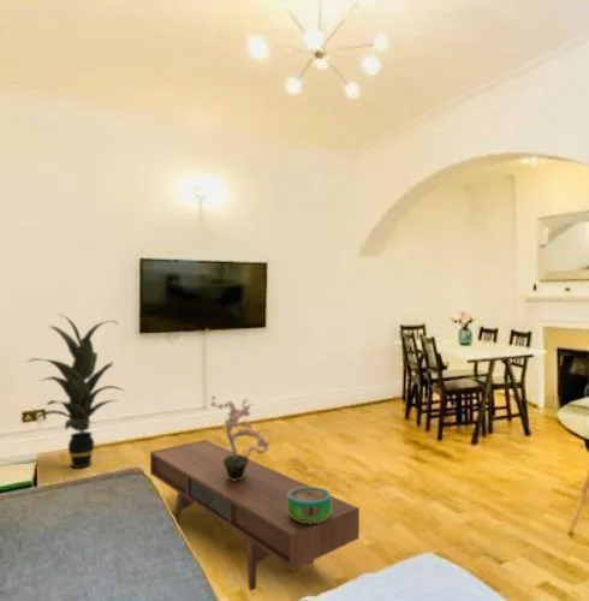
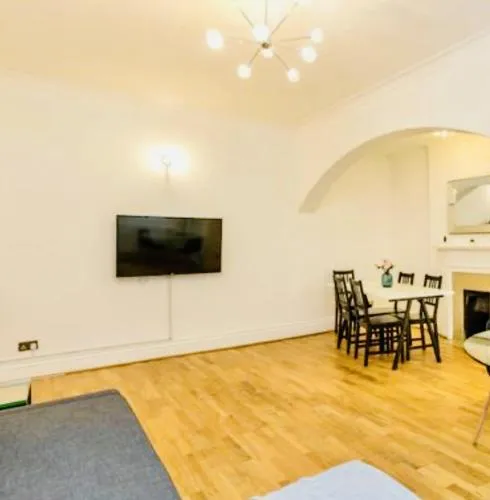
- potted plant [209,394,273,481]
- indoor plant [26,313,127,470]
- decorative bowl [287,486,332,524]
- coffee table [149,439,361,591]
